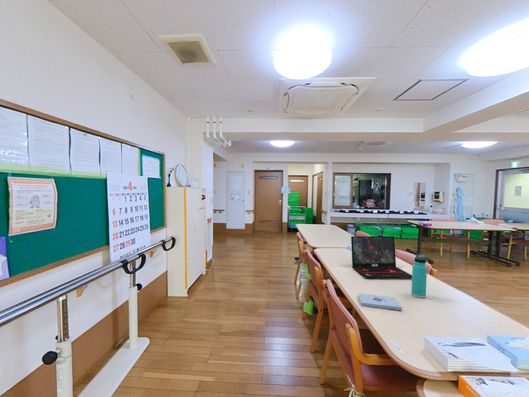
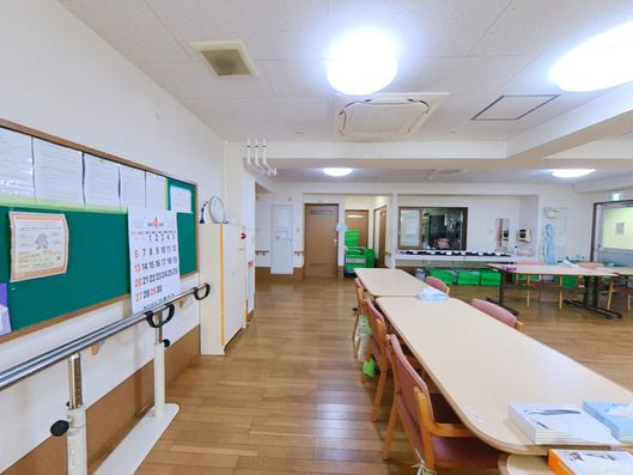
- laptop [350,235,412,279]
- thermos bottle [410,254,428,299]
- notepad [357,292,403,311]
